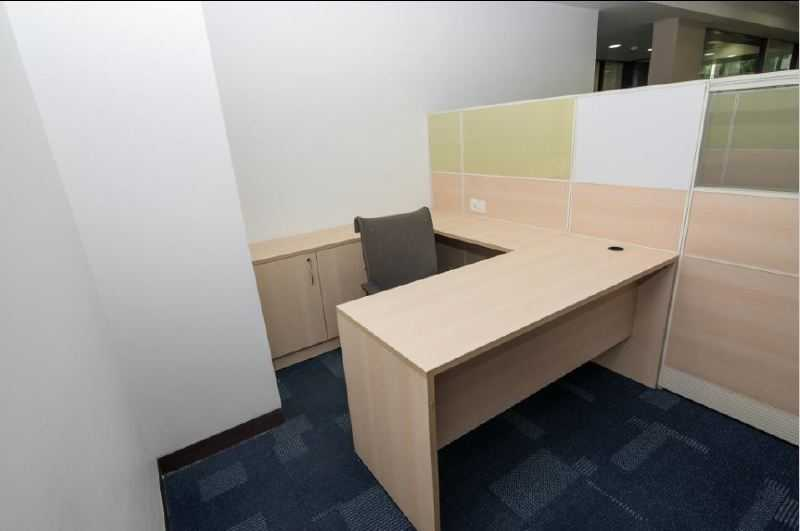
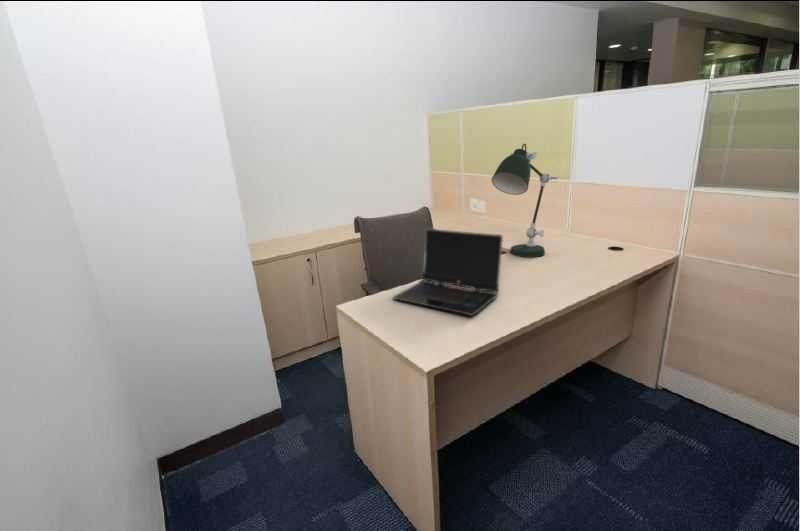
+ laptop computer [391,228,504,317]
+ desk lamp [491,143,559,259]
